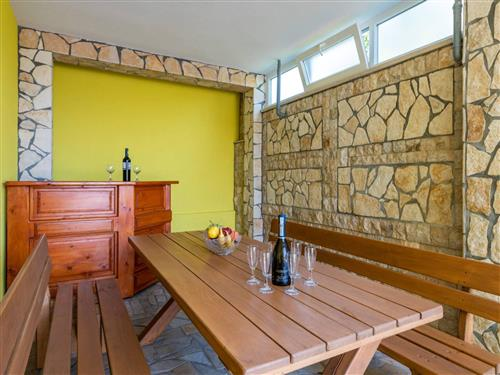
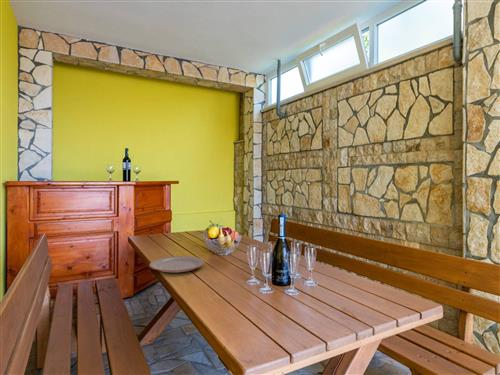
+ plate [148,255,206,274]
